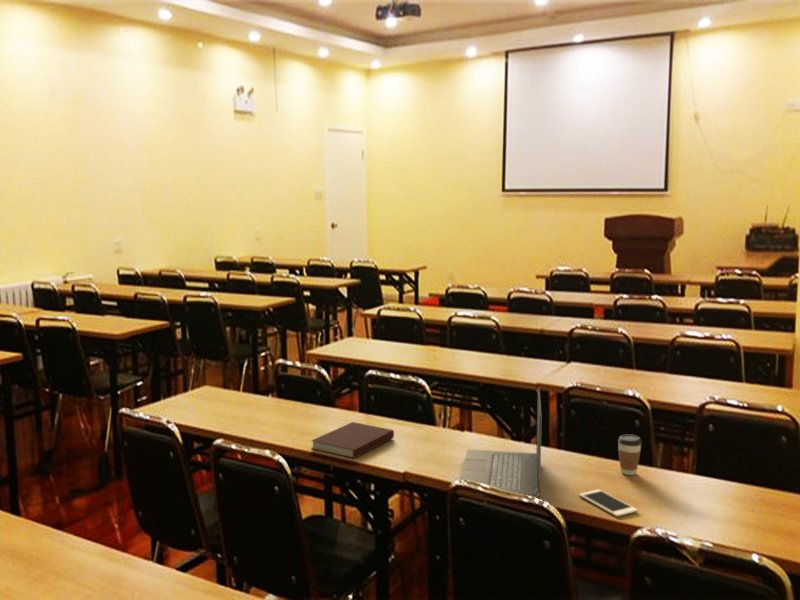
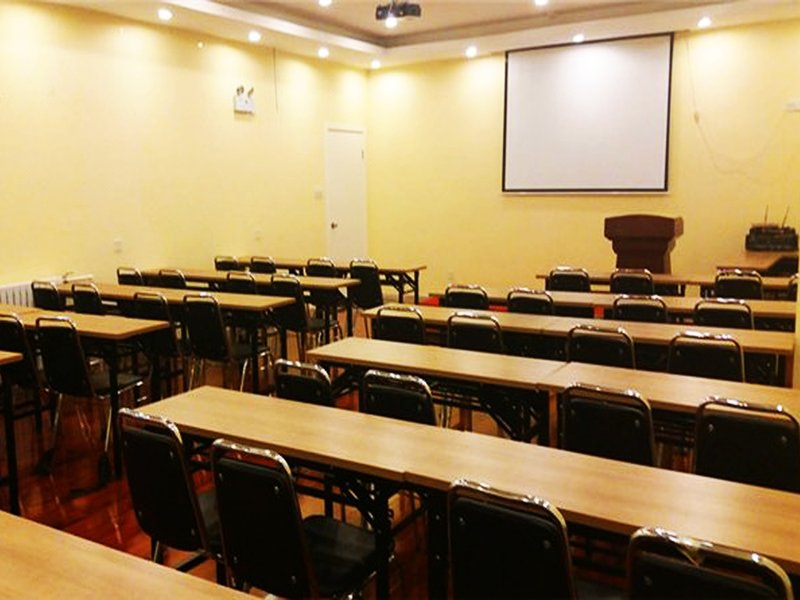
- notebook [310,421,395,460]
- coffee cup [617,434,643,476]
- laptop [459,387,542,499]
- cell phone [578,488,638,518]
